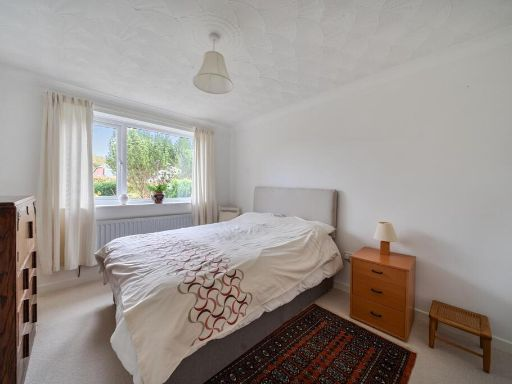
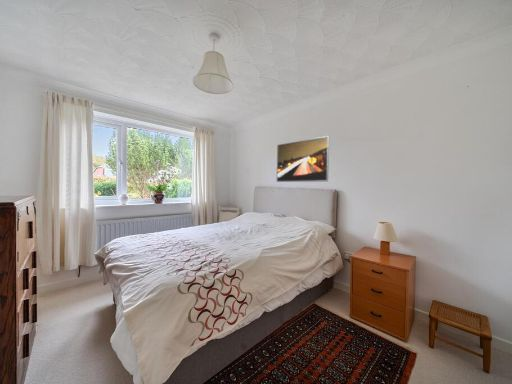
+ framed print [276,135,330,183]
